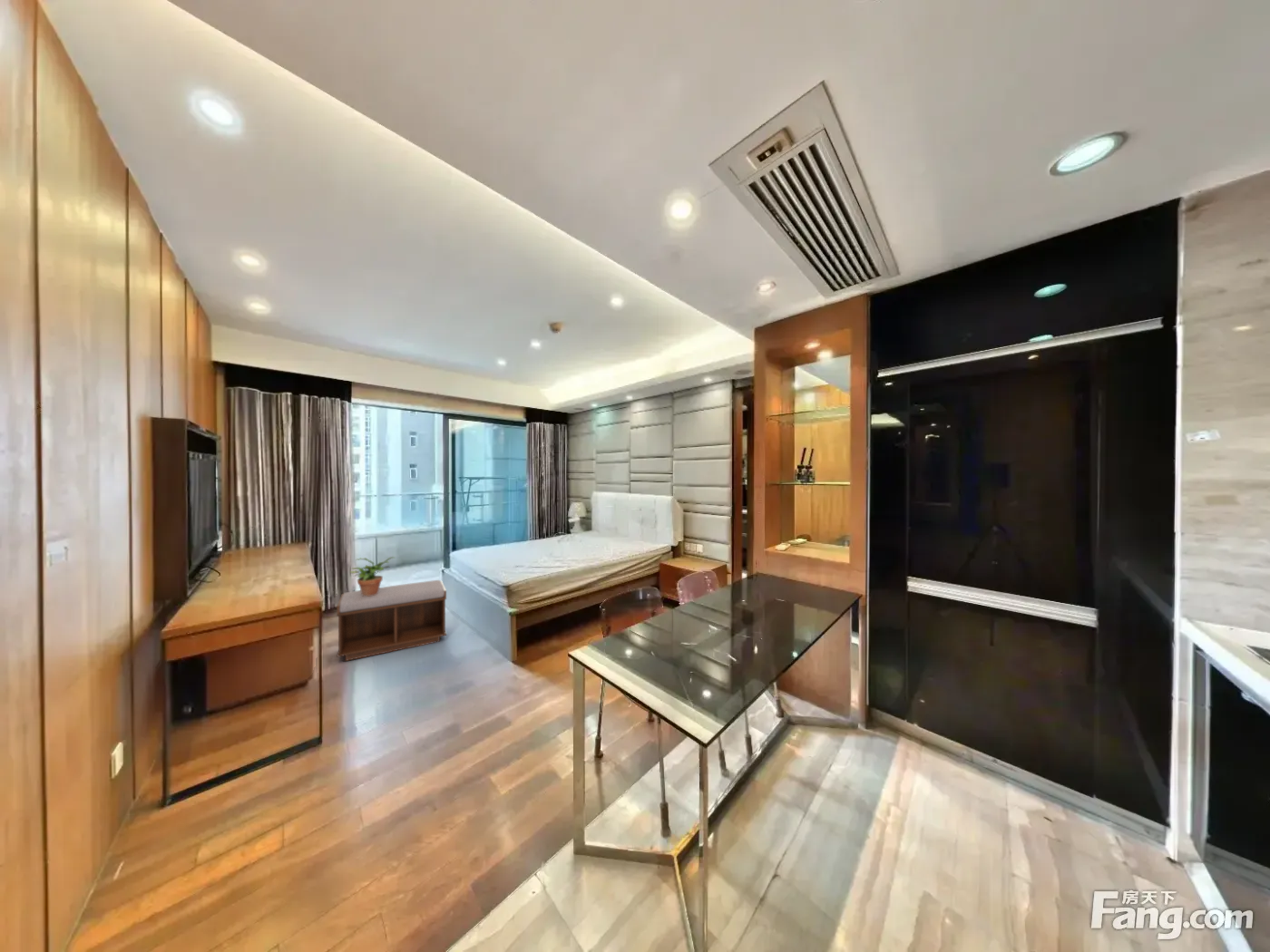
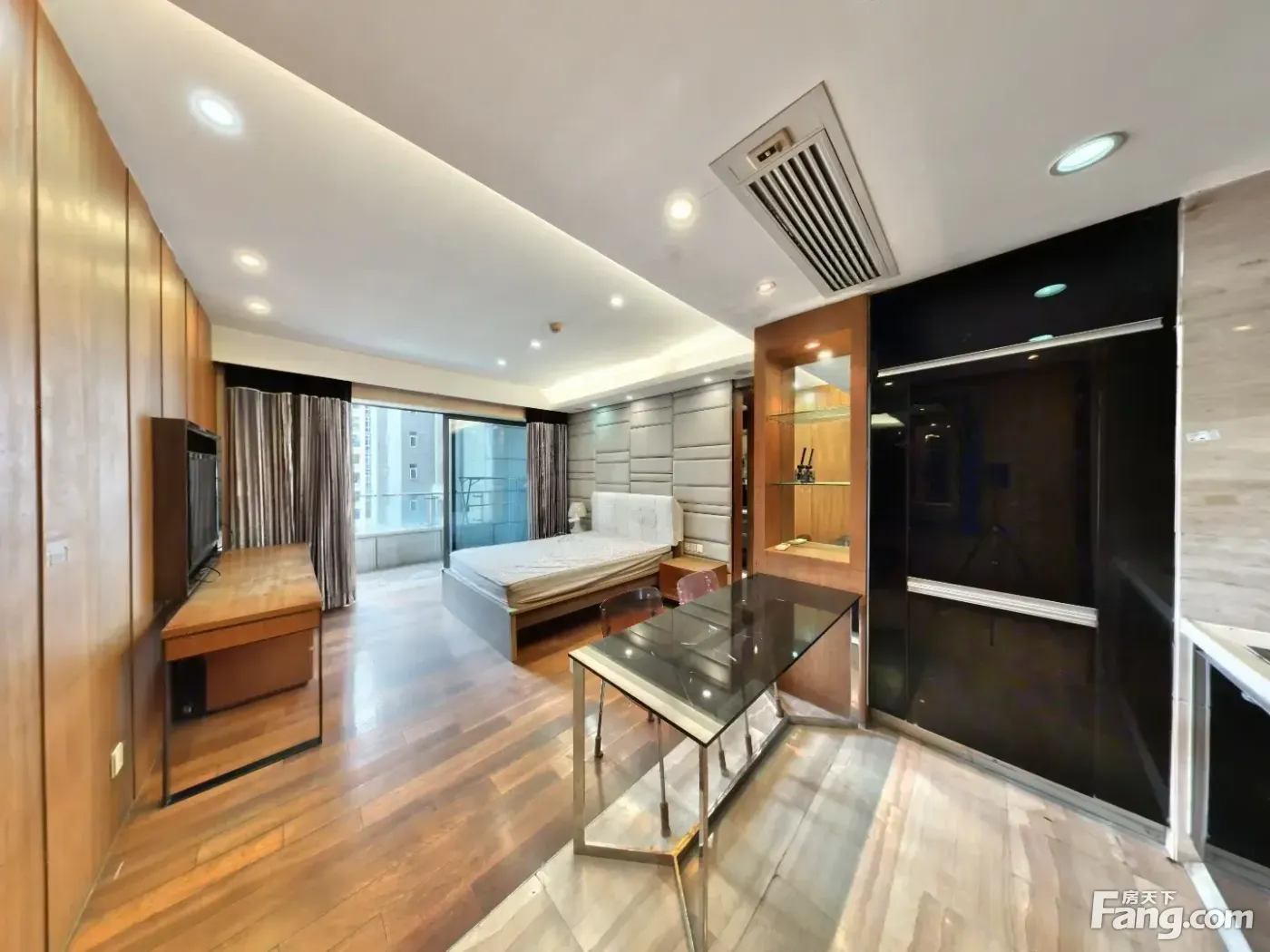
- potted plant [349,556,396,597]
- bench [336,579,447,662]
